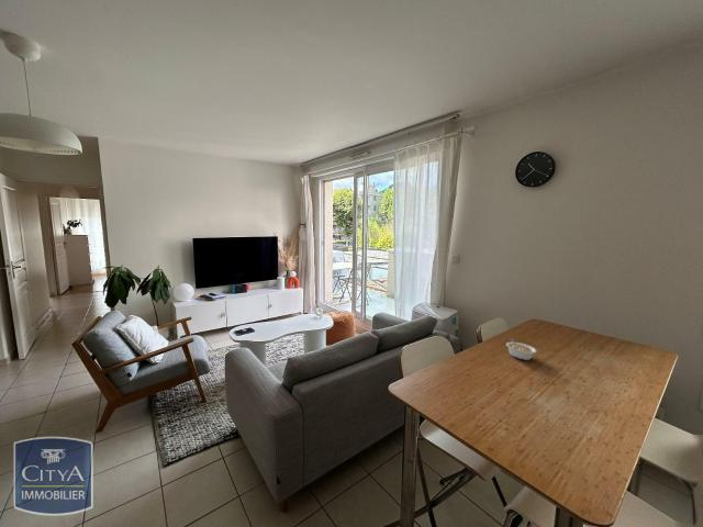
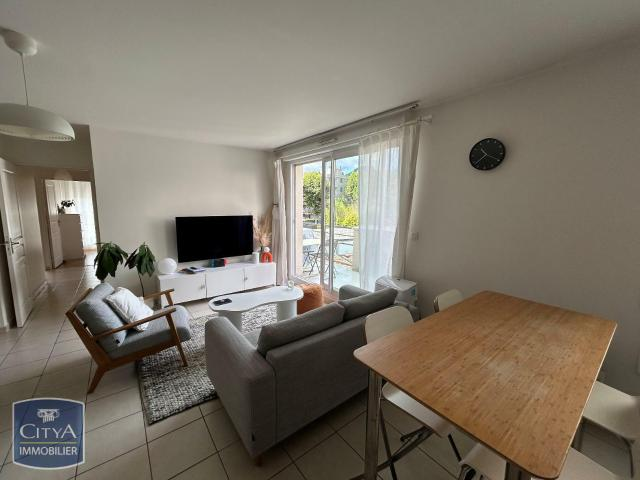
- legume [505,337,537,361]
